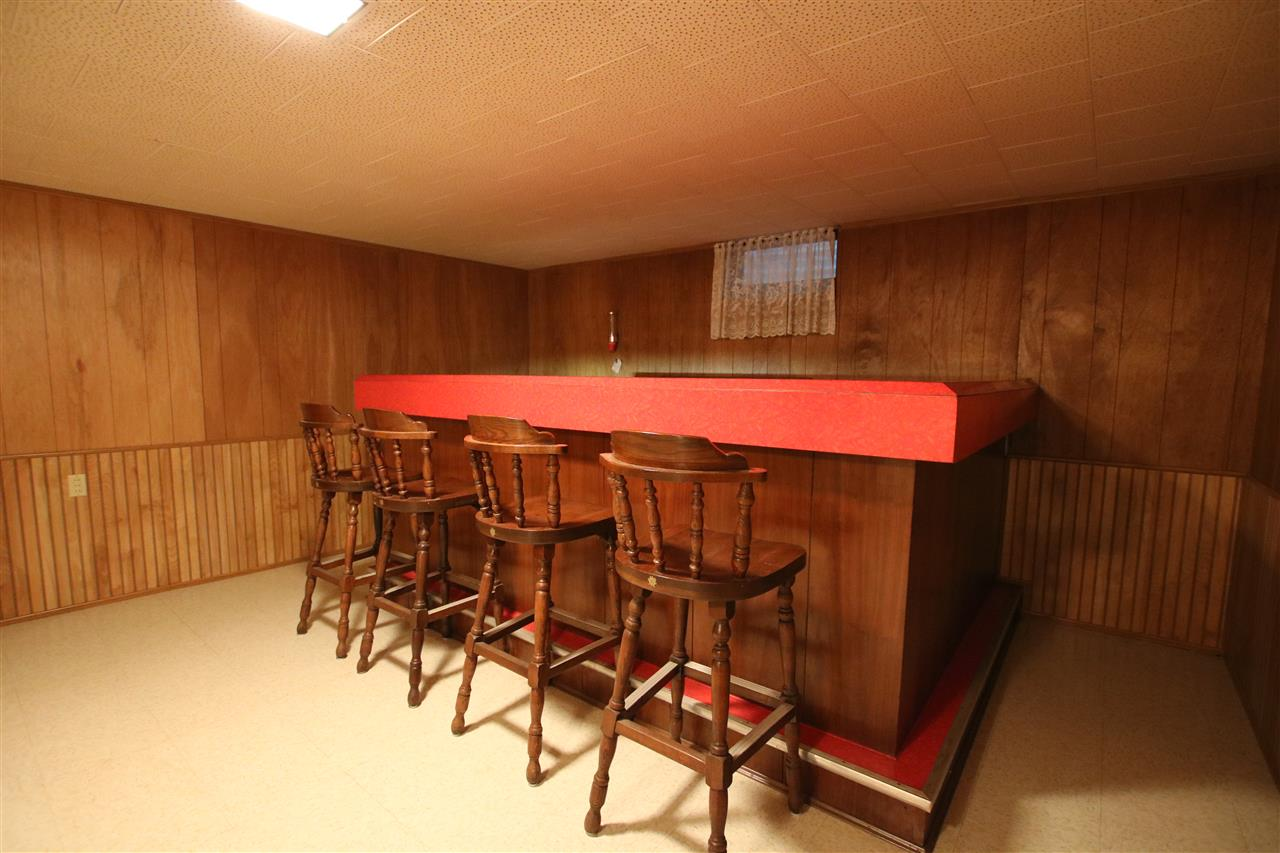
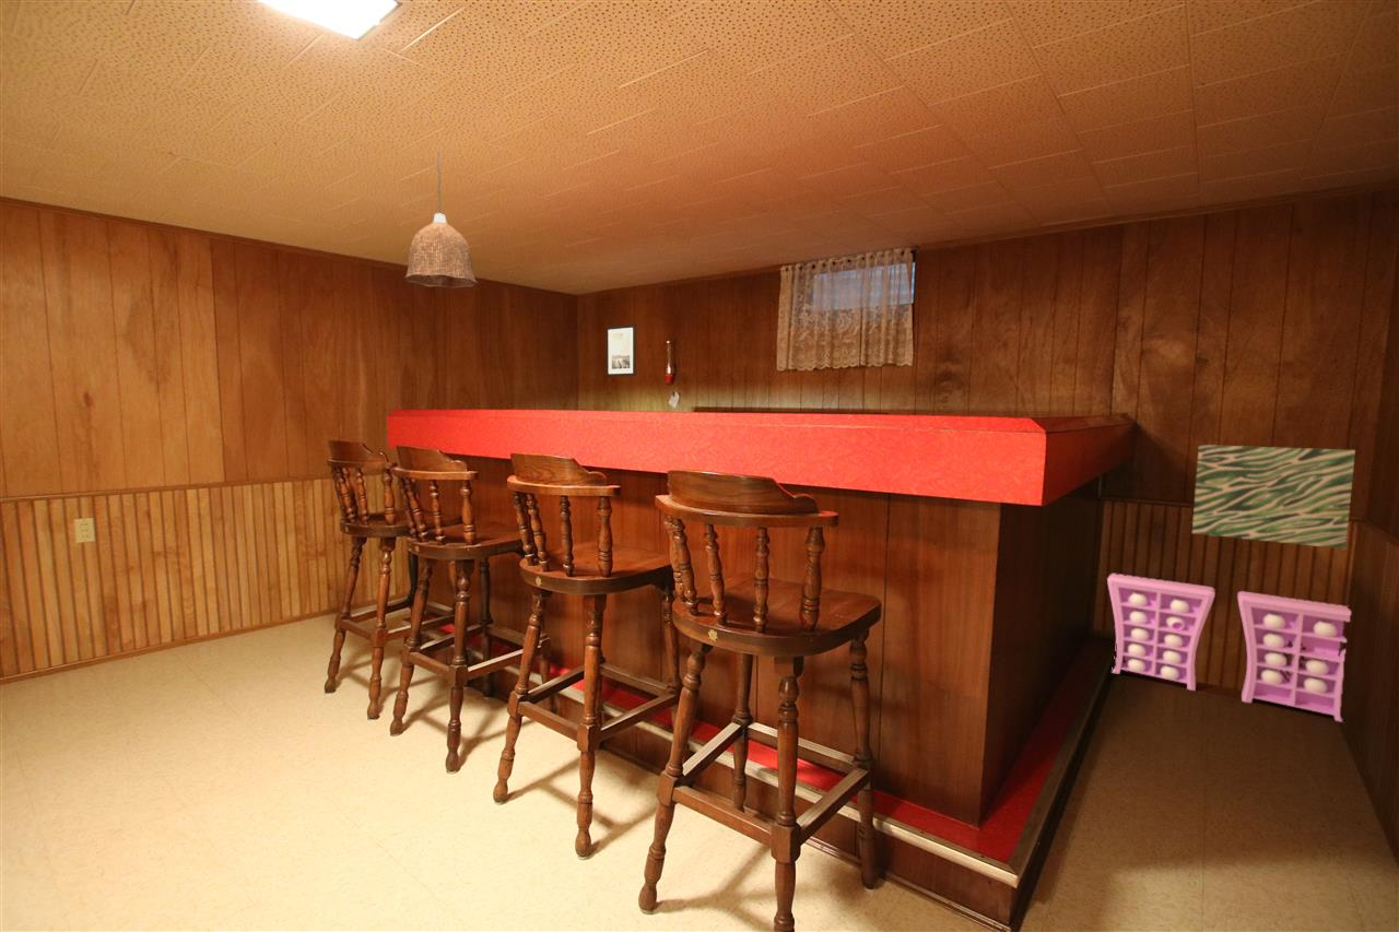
+ storage cabinet [1106,573,1352,723]
+ pendant lamp [403,150,479,290]
+ wall art [1191,444,1356,550]
+ wall art [604,323,637,378]
